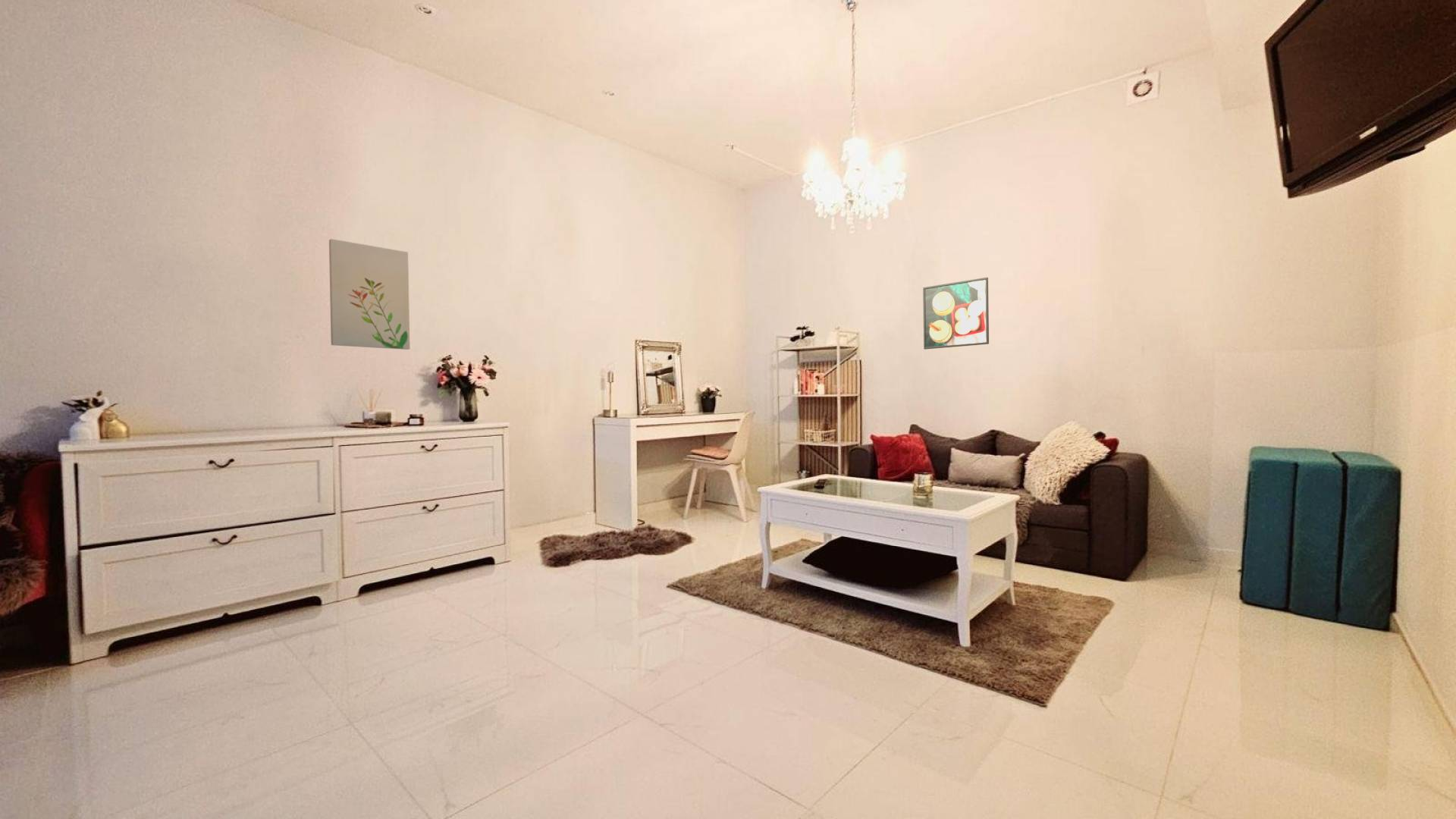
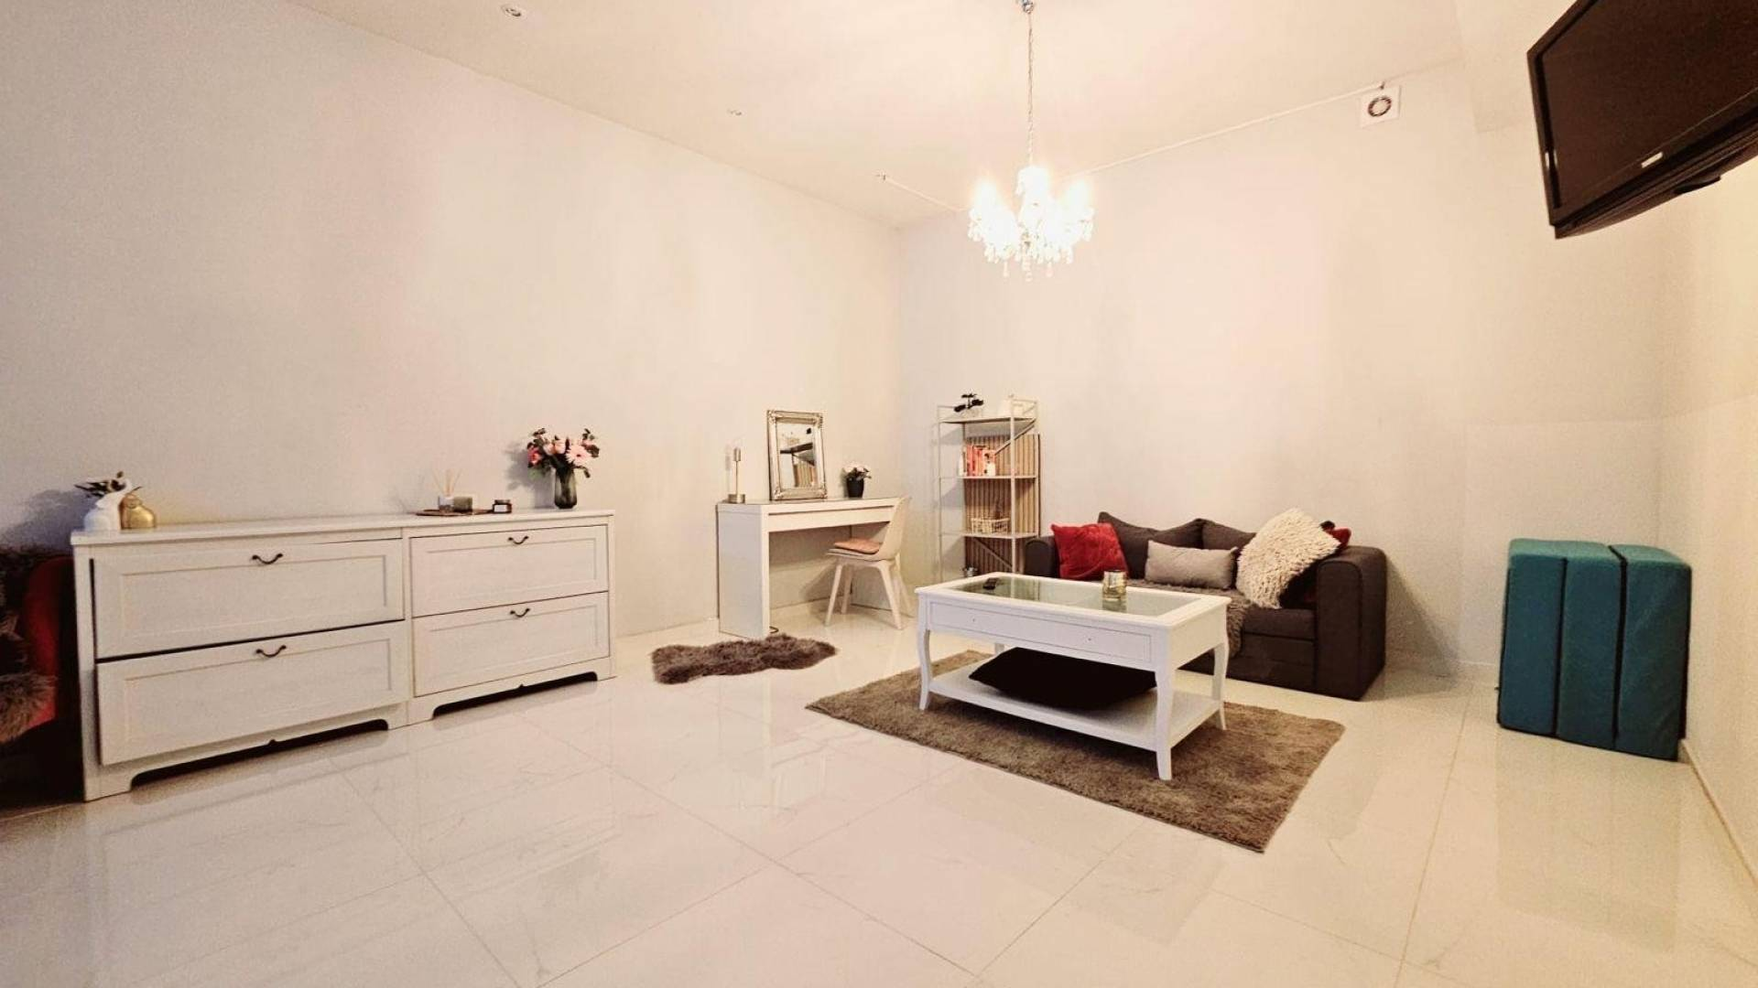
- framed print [922,277,990,350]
- wall art [328,238,410,350]
